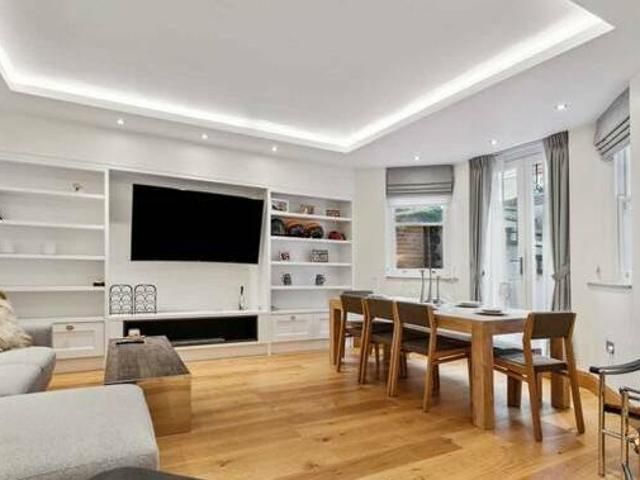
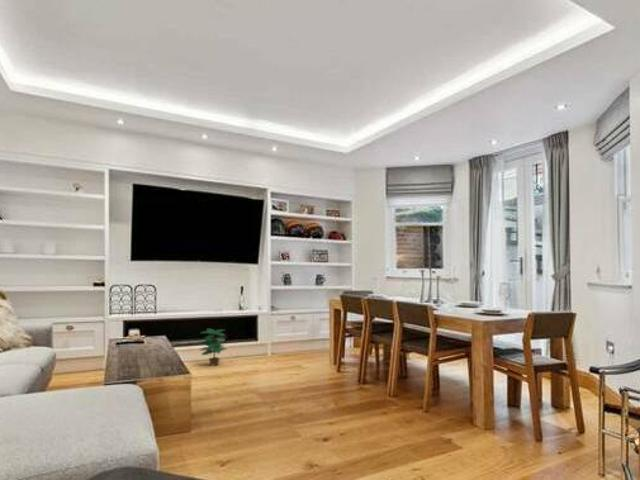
+ potted plant [199,328,228,367]
